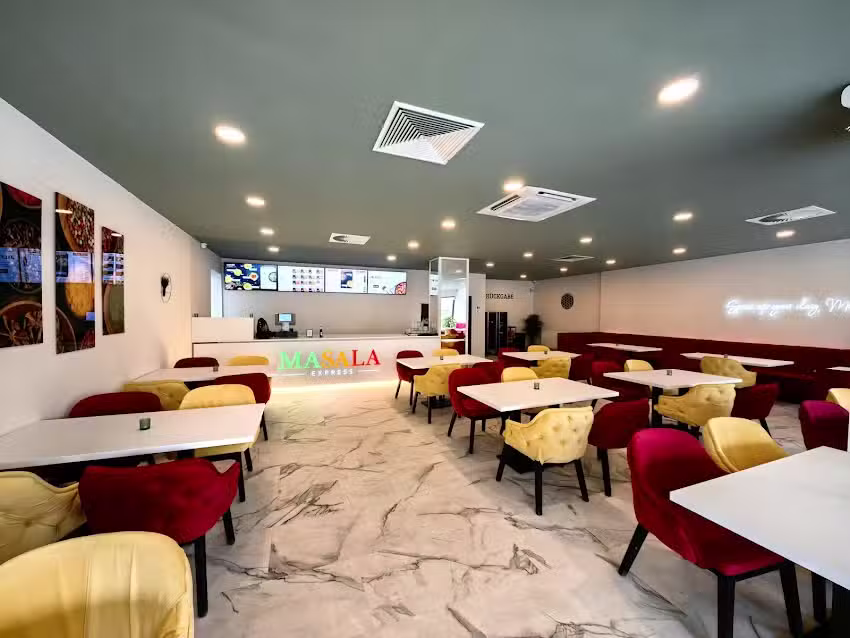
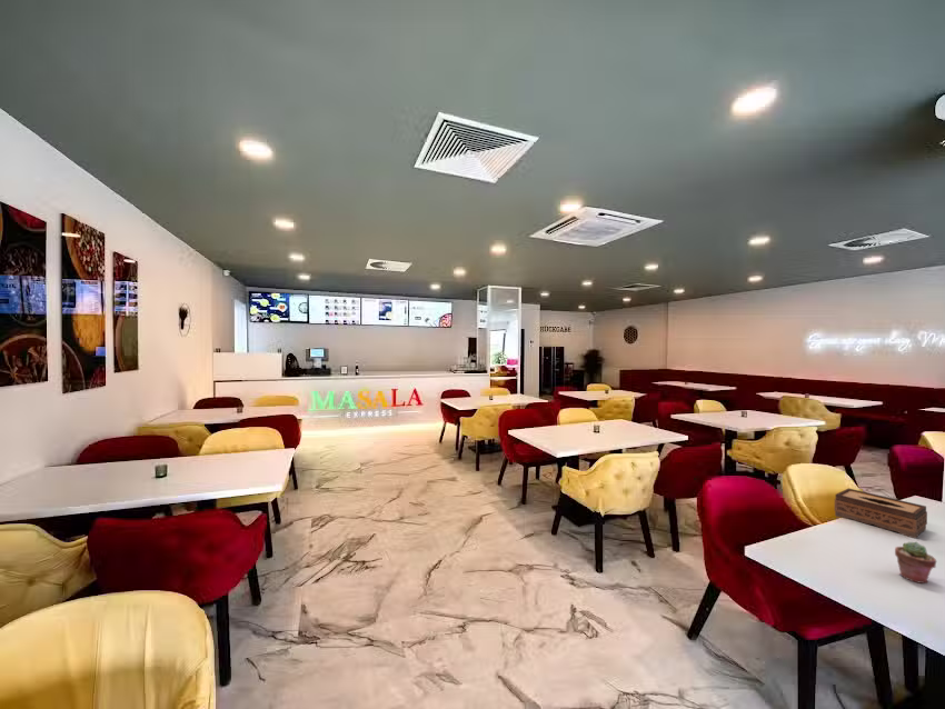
+ potted succulent [894,541,937,585]
+ tissue box [834,488,928,539]
